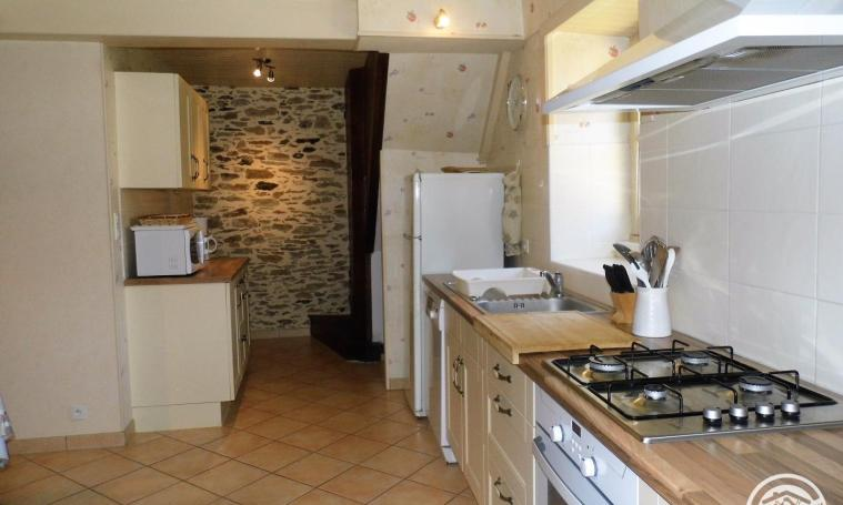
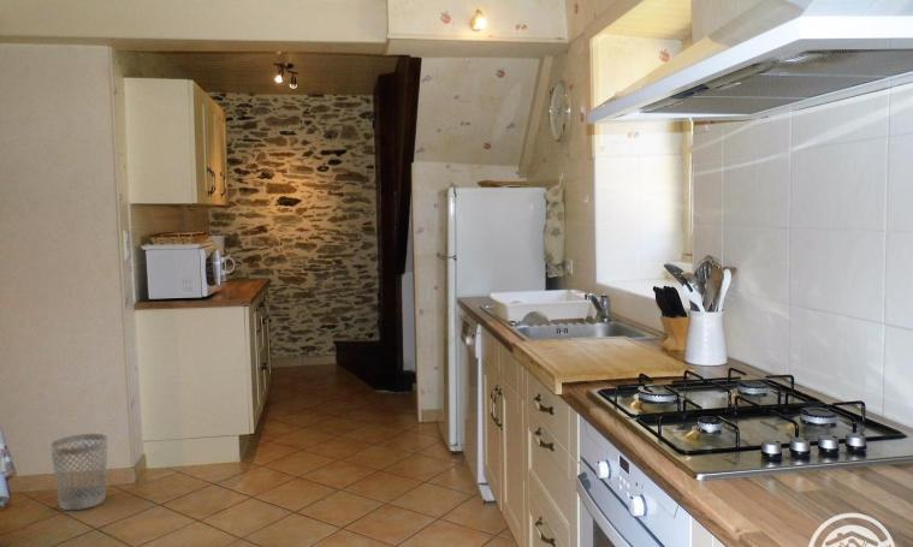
+ wastebasket [49,433,109,511]
